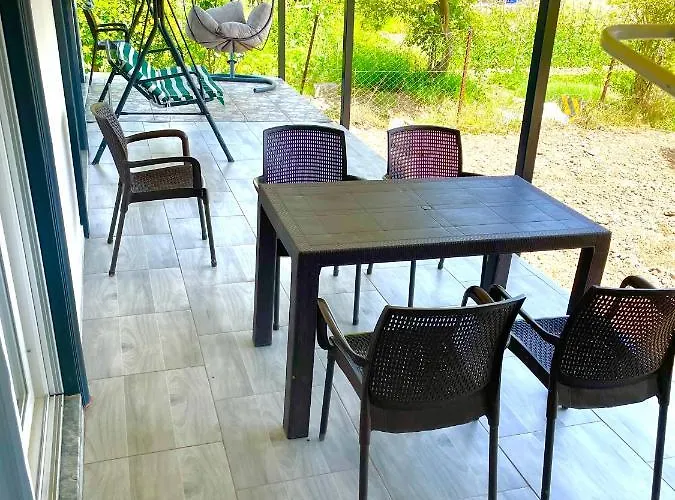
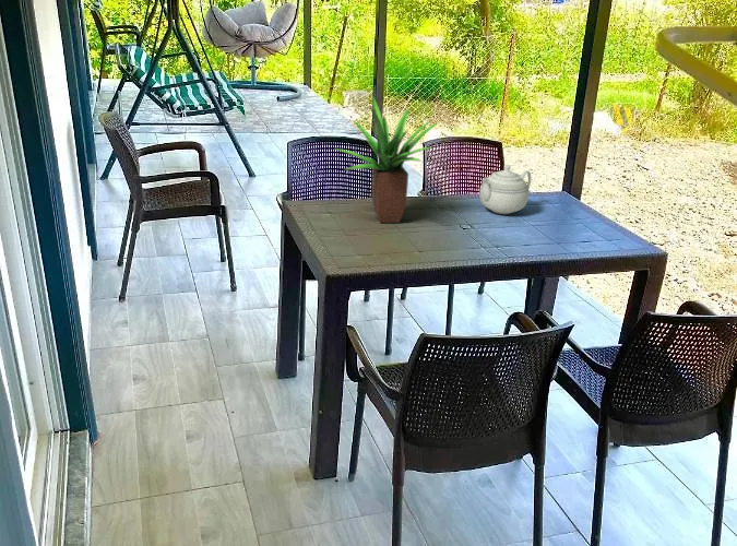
+ potted plant [333,94,441,224]
+ teapot [478,164,533,215]
